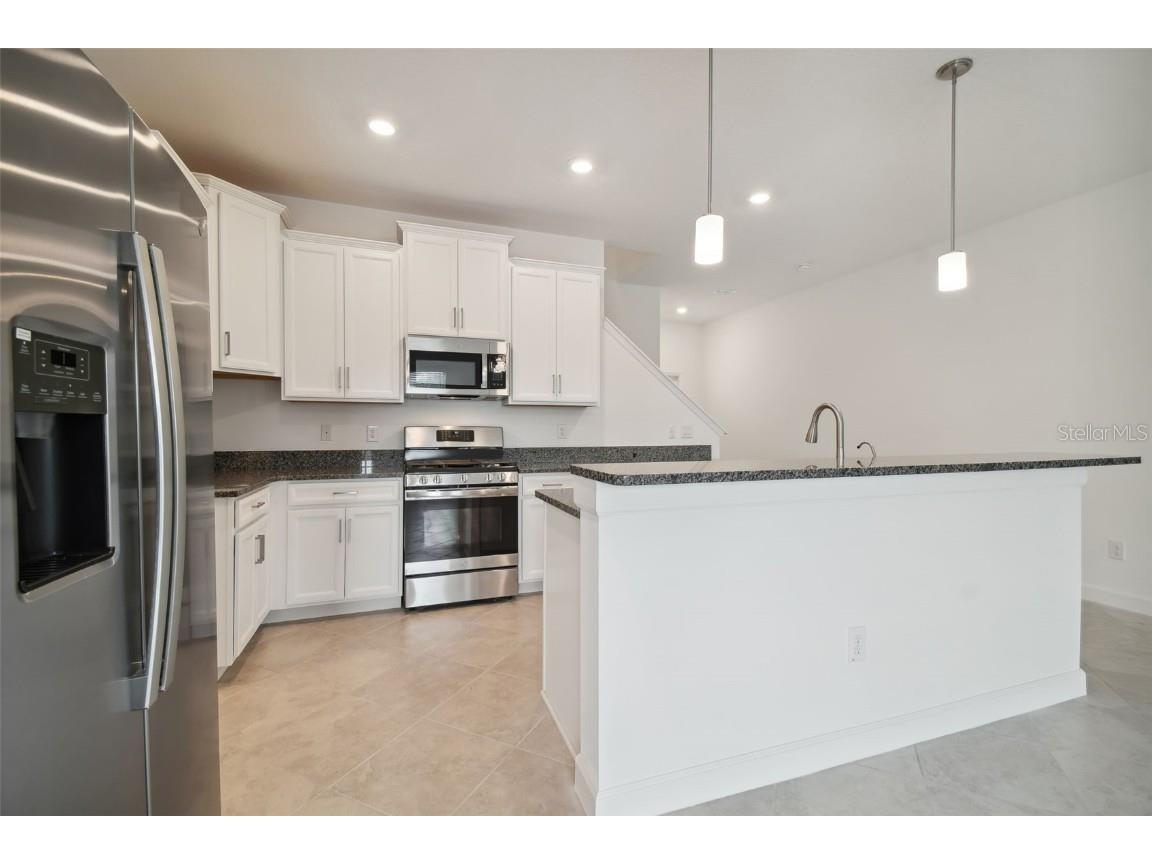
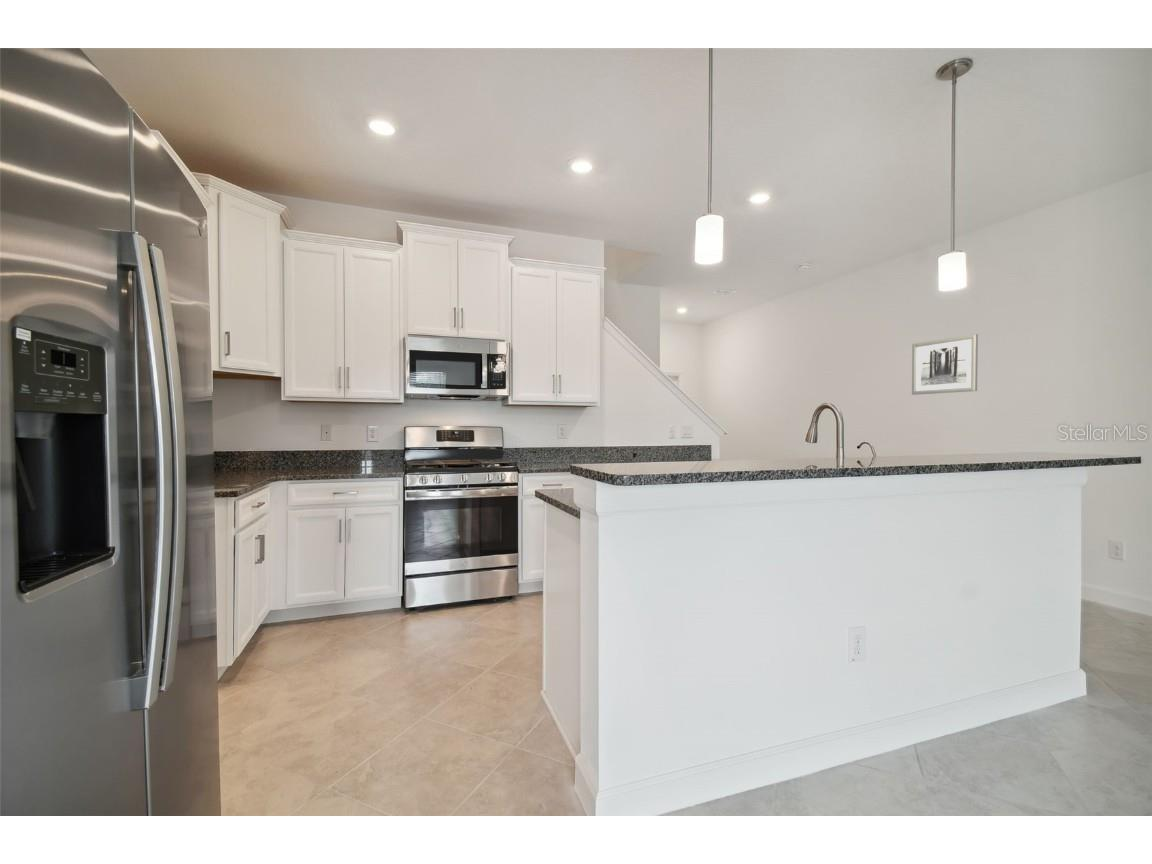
+ wall art [911,333,979,396]
